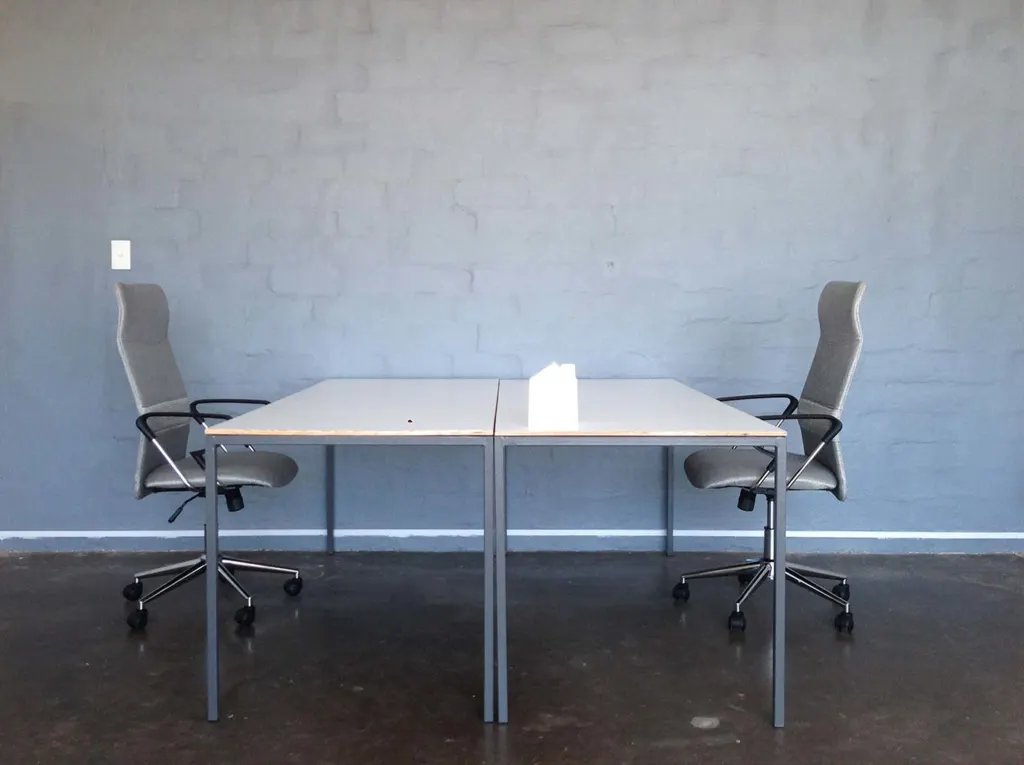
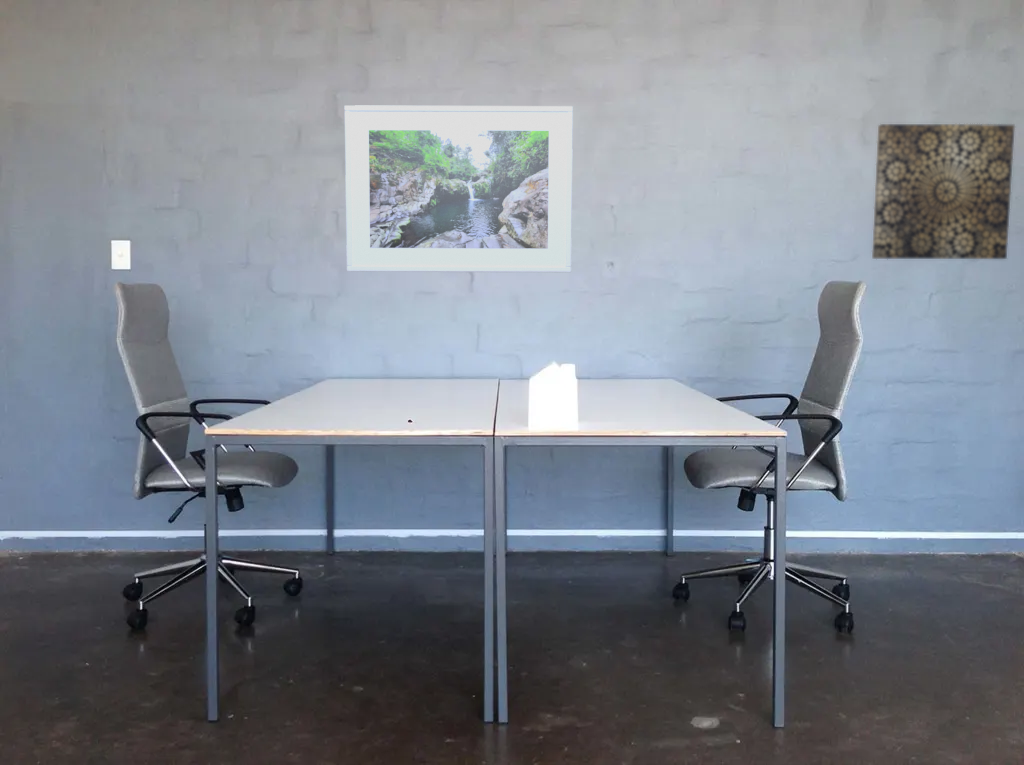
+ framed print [344,104,574,273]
+ wall art [871,123,1016,260]
